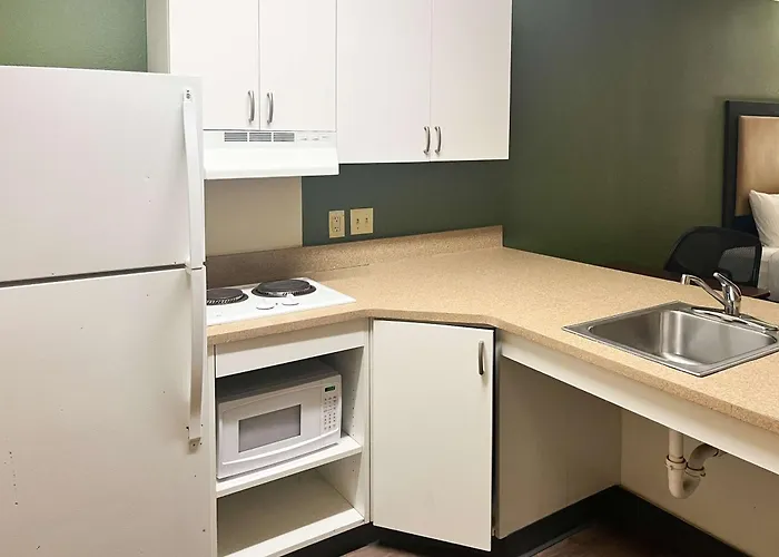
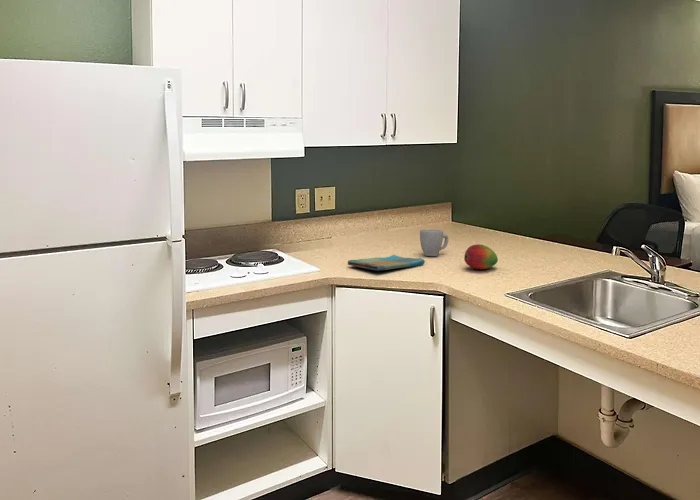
+ dish towel [347,254,426,272]
+ mug [419,228,449,257]
+ fruit [463,243,499,270]
